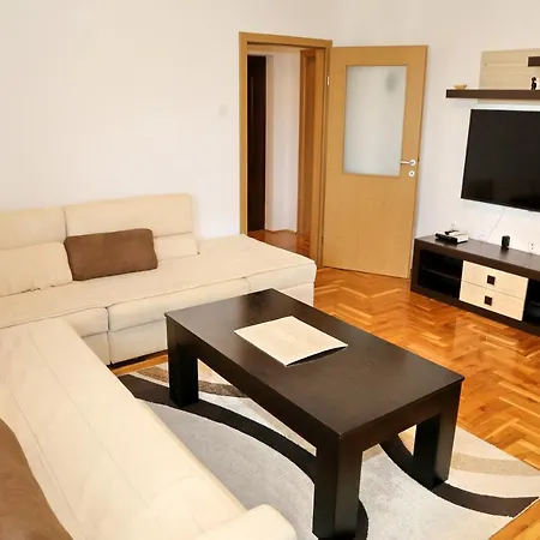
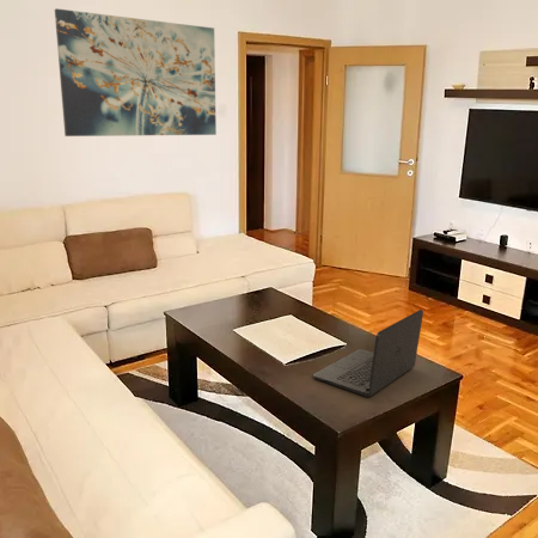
+ laptop [312,308,424,398]
+ wall art [54,7,218,137]
